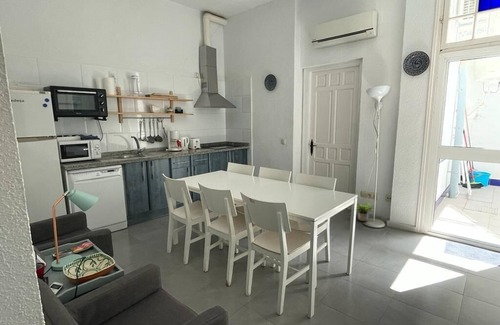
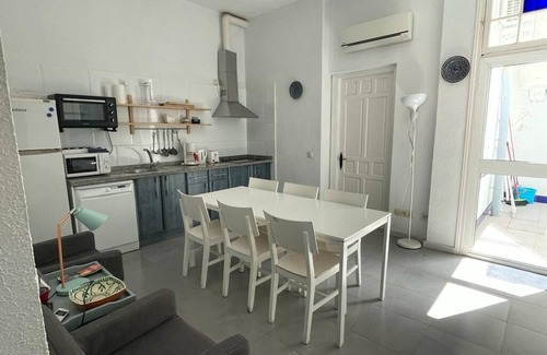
- potted plant [356,201,375,222]
